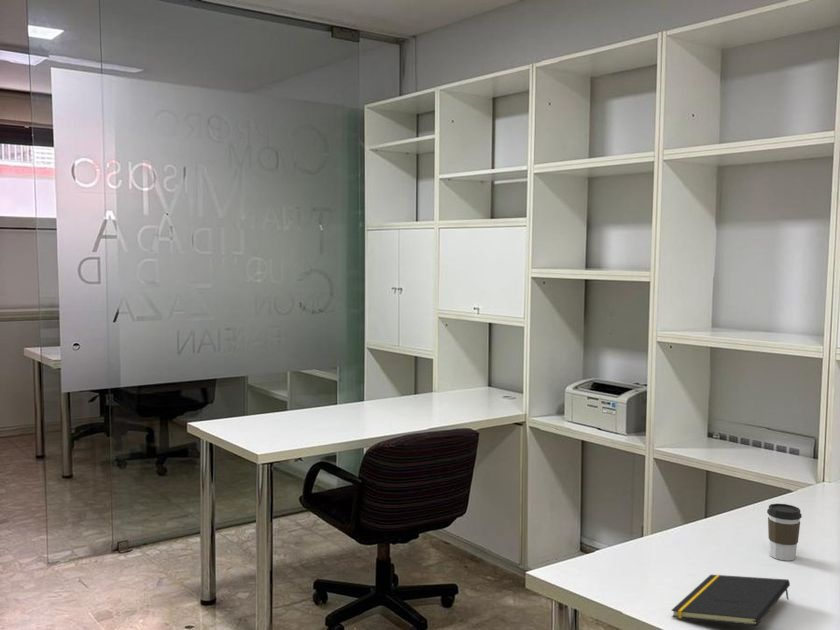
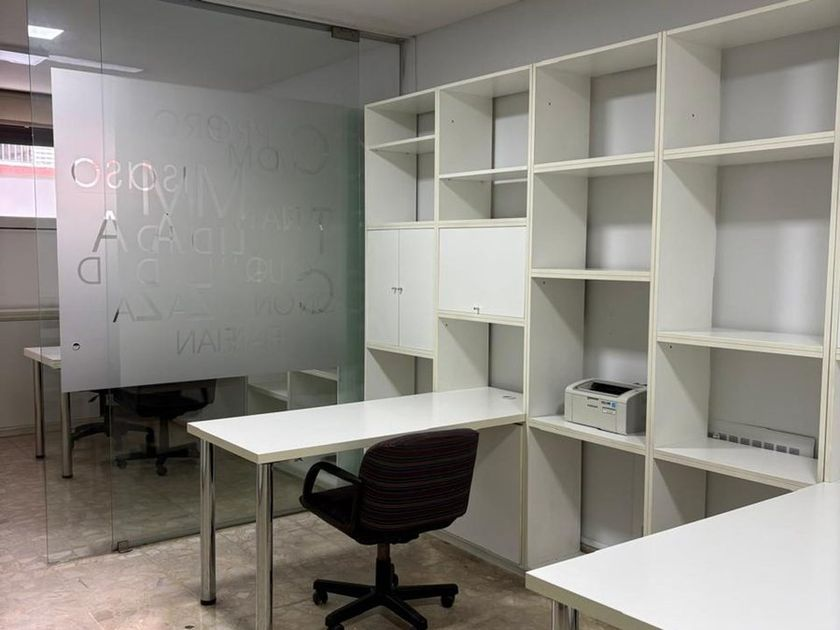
- coffee cup [766,503,803,562]
- notepad [670,574,791,627]
